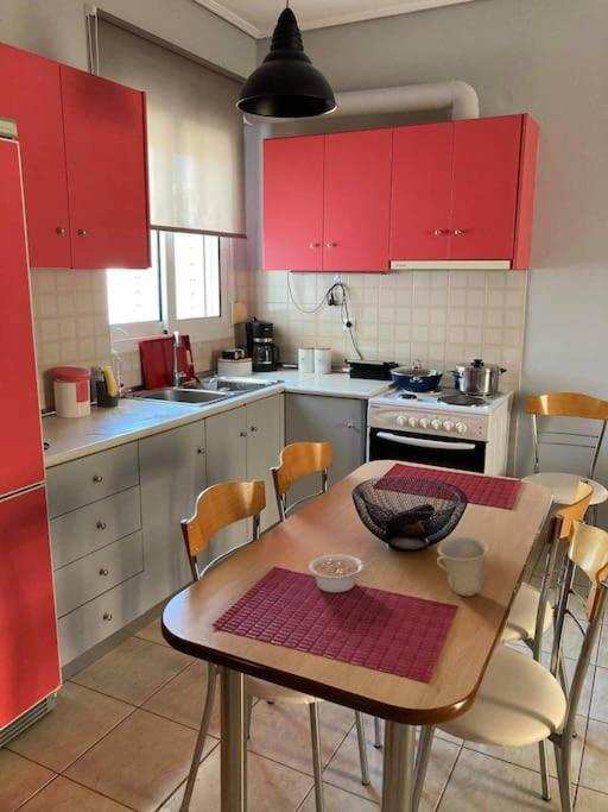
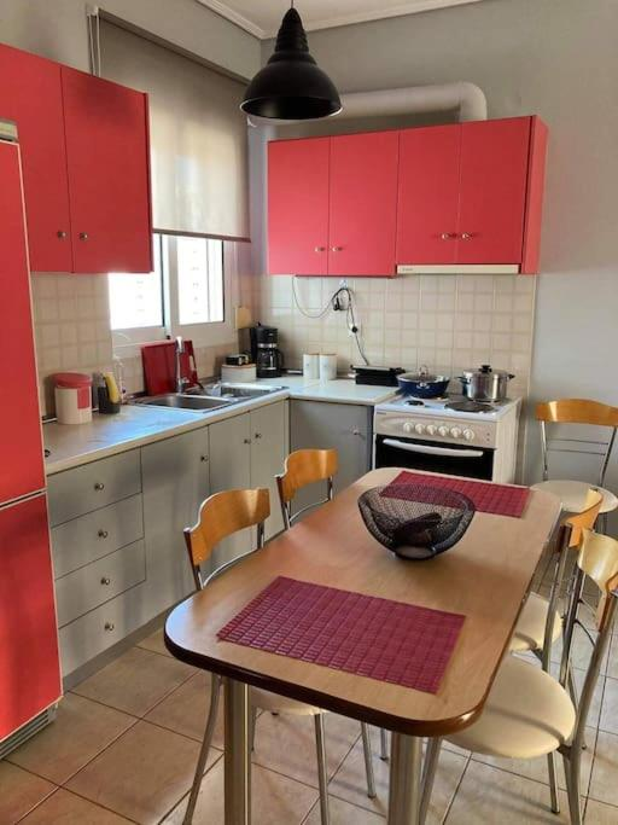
- cup [436,536,492,597]
- legume [308,554,375,593]
